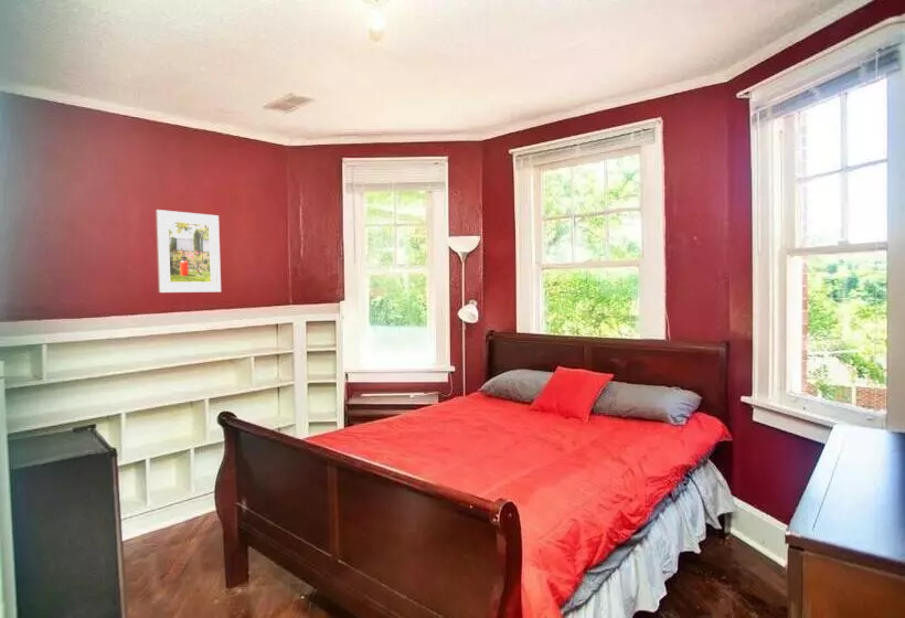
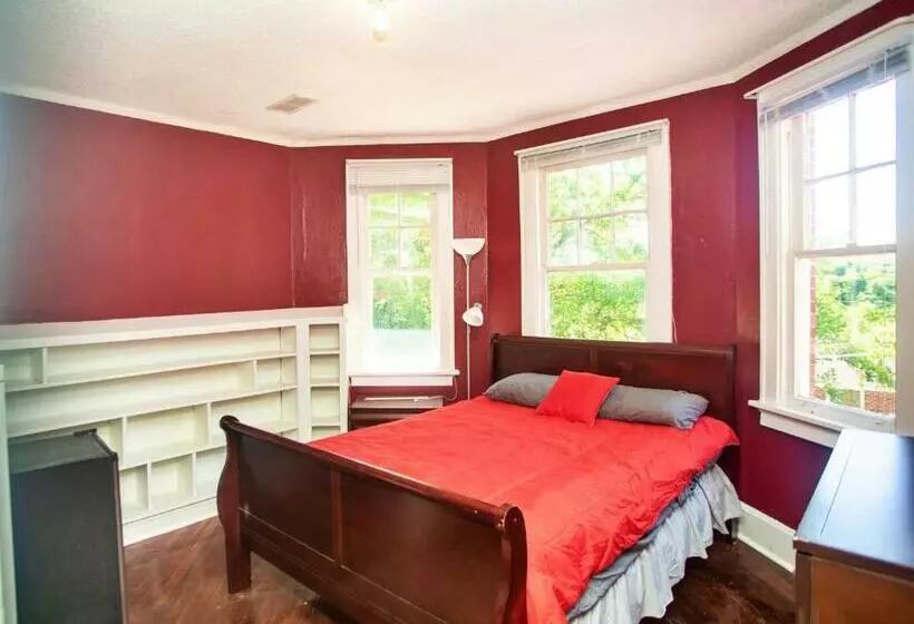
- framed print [155,209,222,294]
